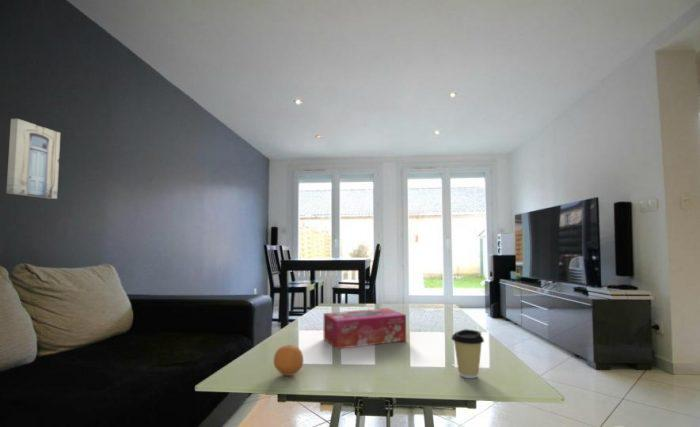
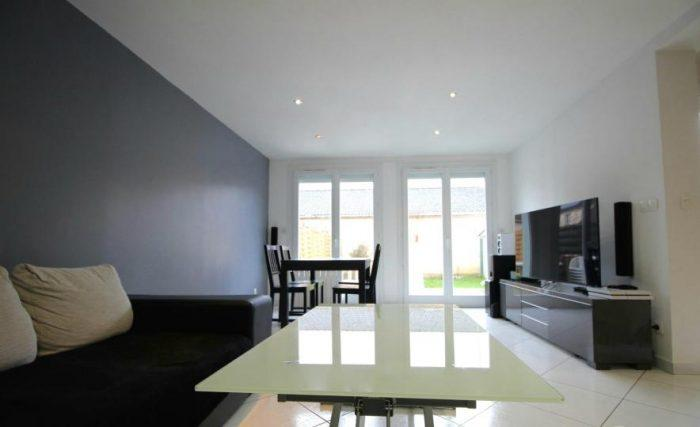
- tissue box [323,307,407,350]
- coffee cup [450,328,485,379]
- wall art [5,118,61,200]
- fruit [273,344,304,377]
